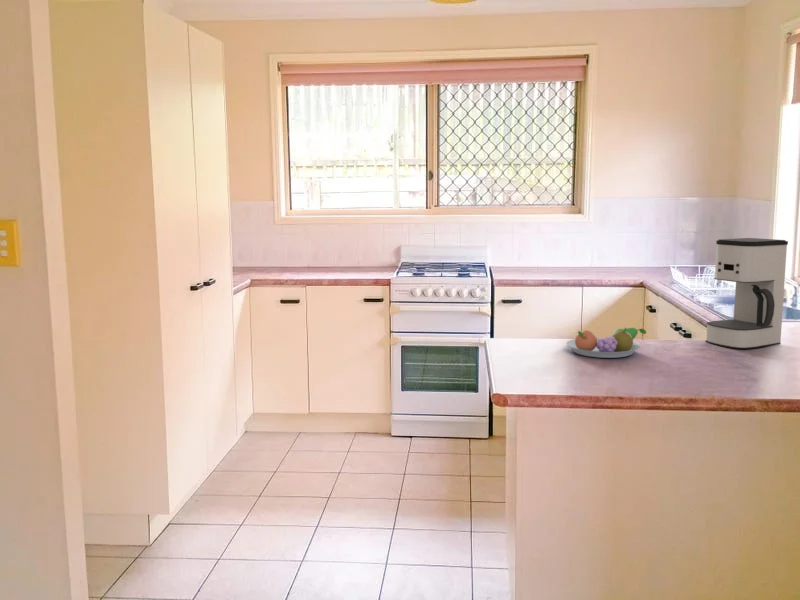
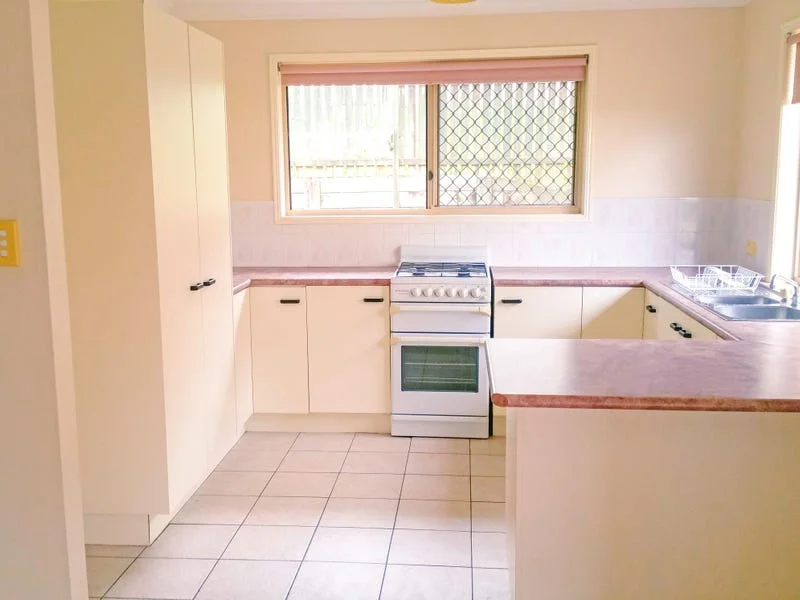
- coffee maker [705,237,789,350]
- fruit bowl [565,326,647,359]
